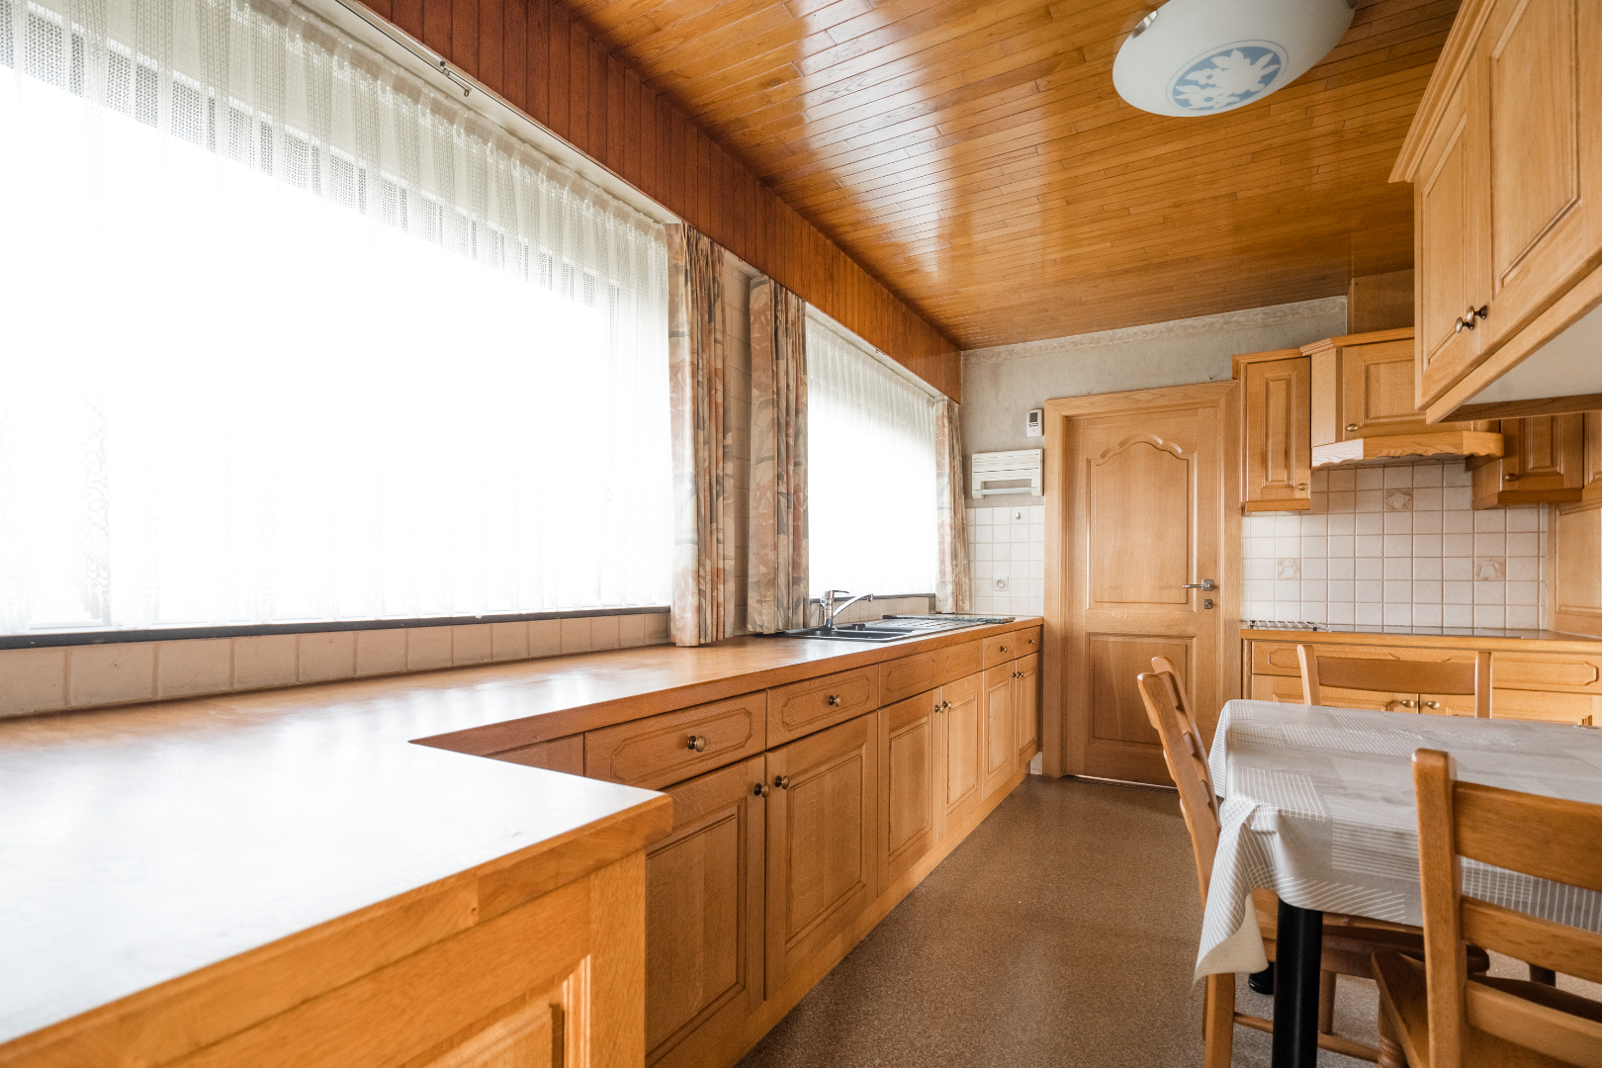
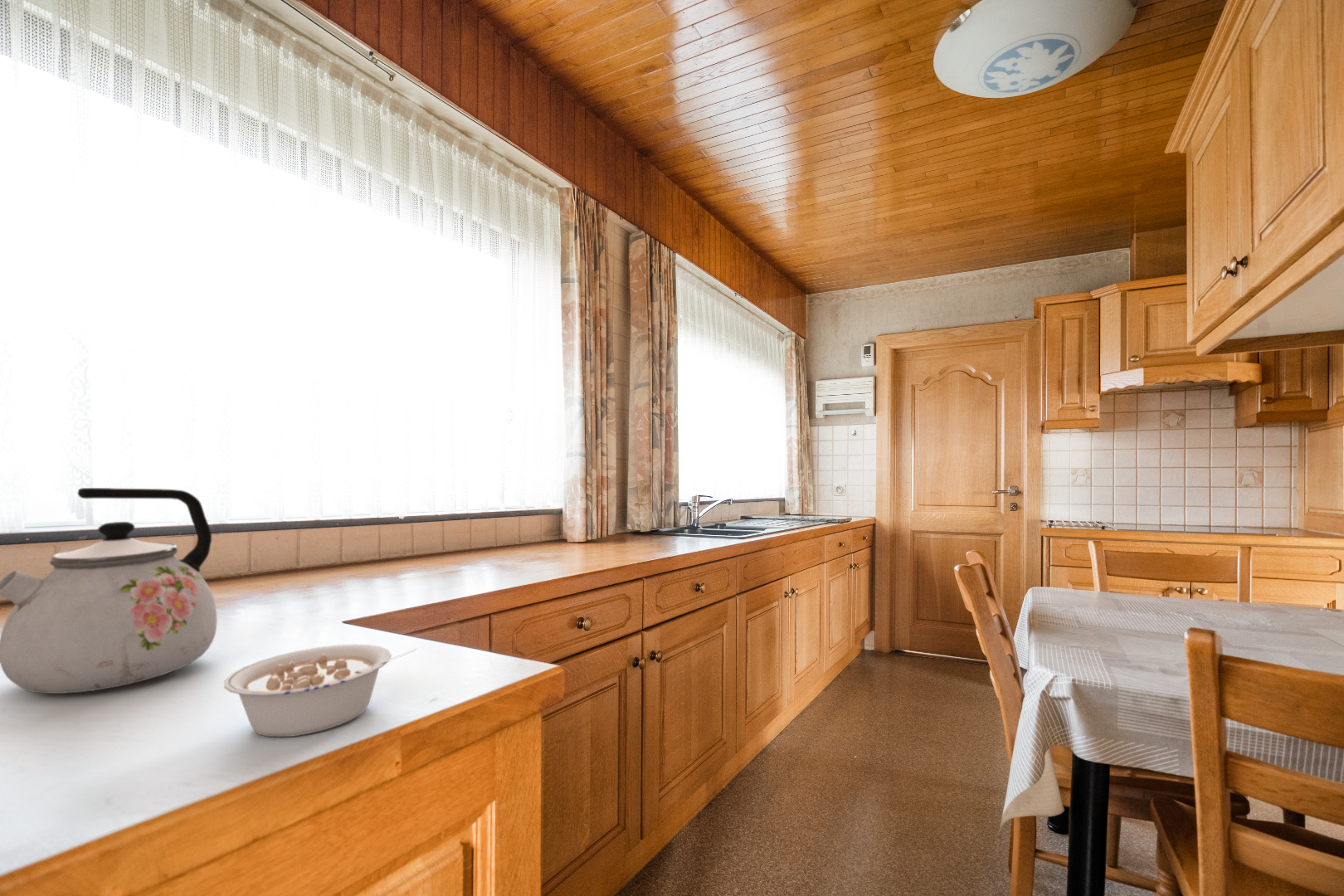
+ kettle [0,487,218,694]
+ legume [223,643,418,738]
